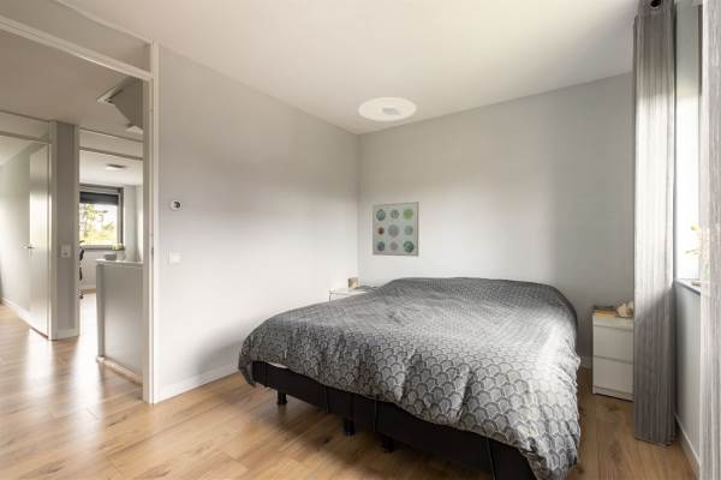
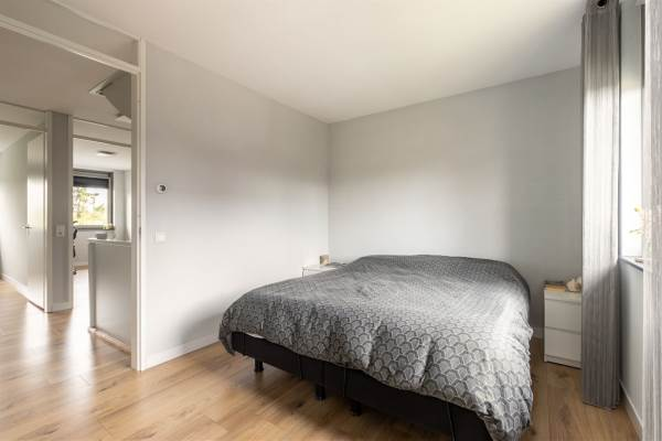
- wall art [371,200,419,258]
- ceiling light [358,96,418,122]
